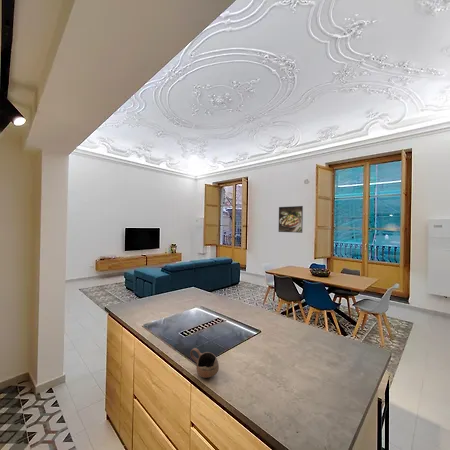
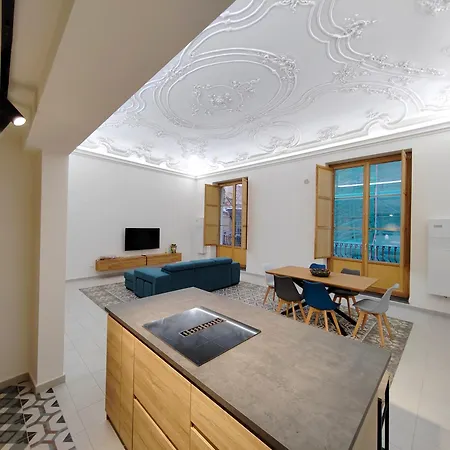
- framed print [278,205,304,234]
- cup [189,347,220,379]
